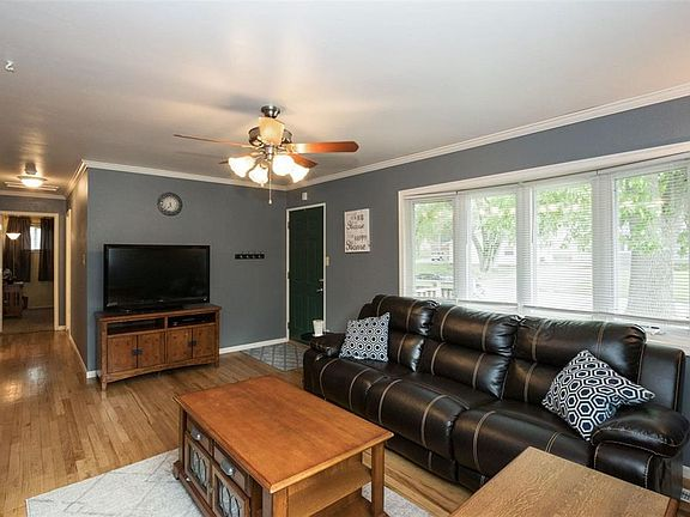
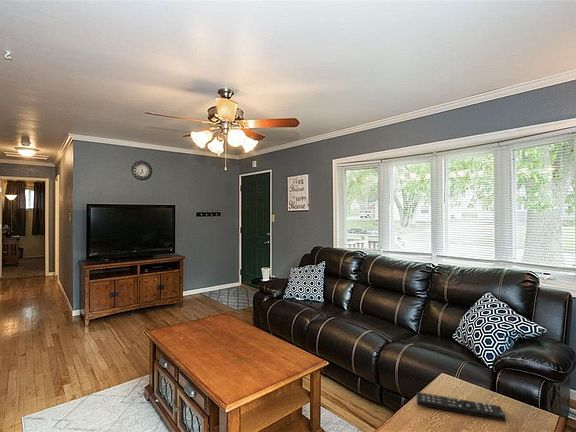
+ remote control [416,391,507,422]
